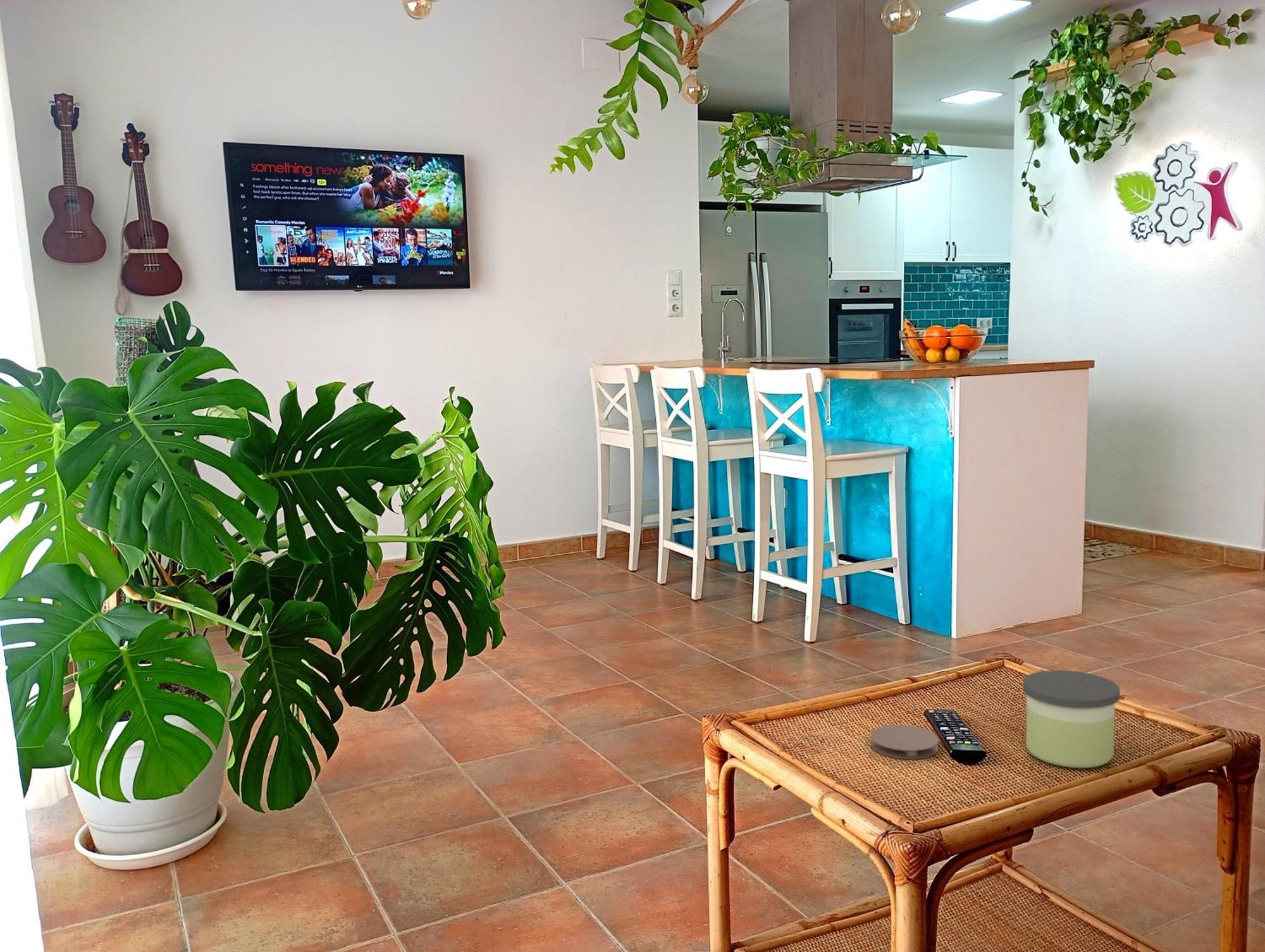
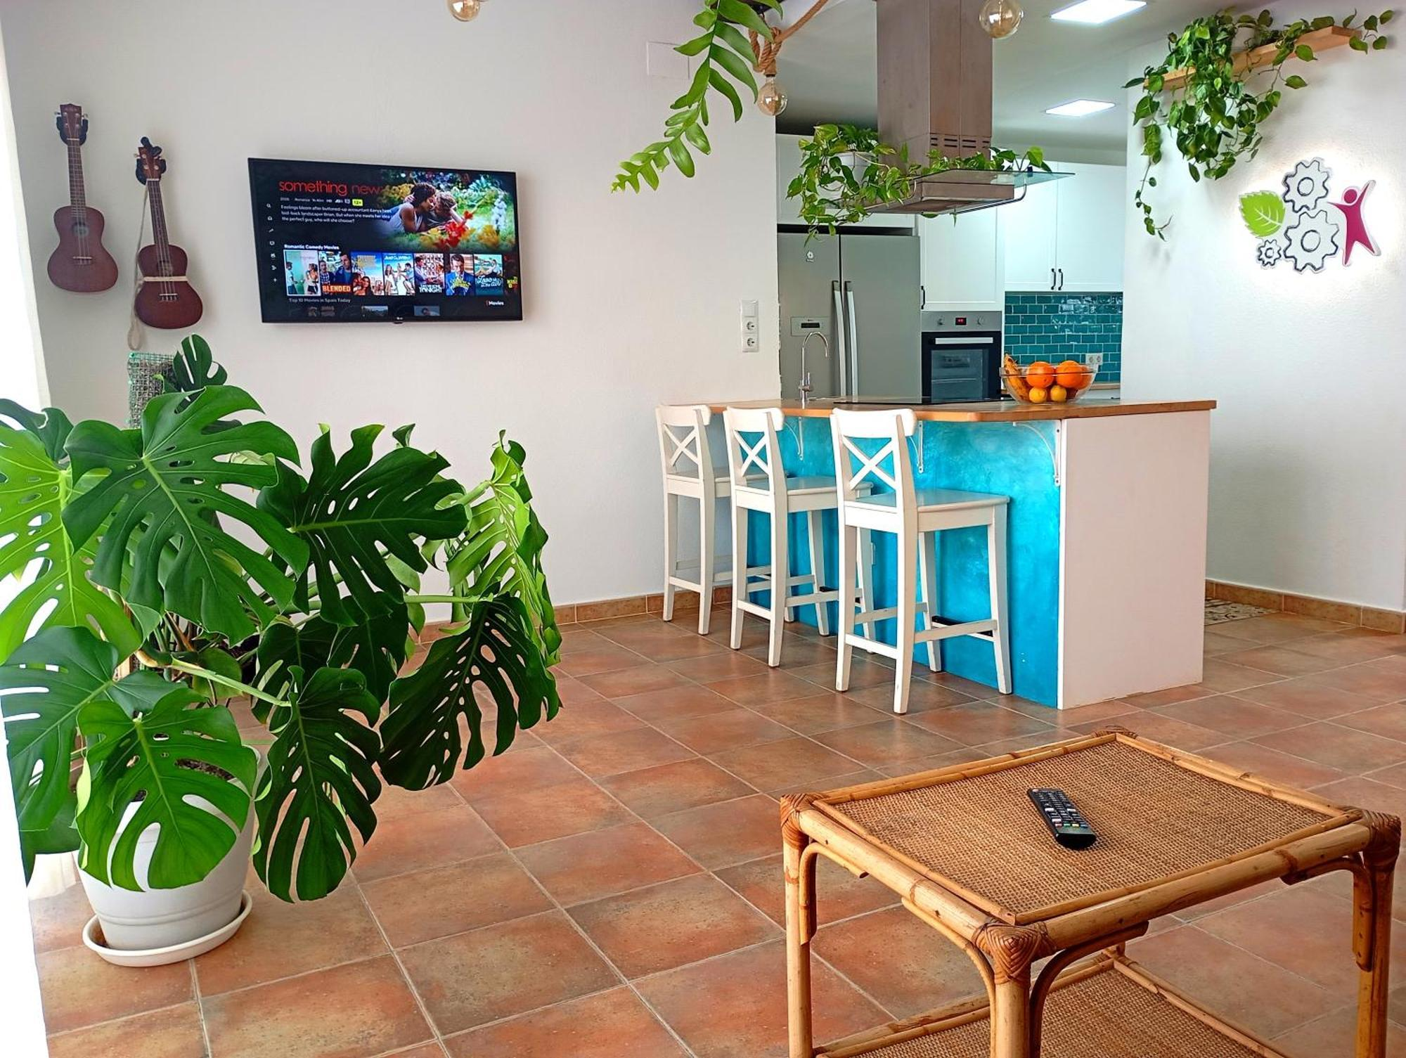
- coaster [870,724,939,760]
- candle [1022,670,1121,769]
